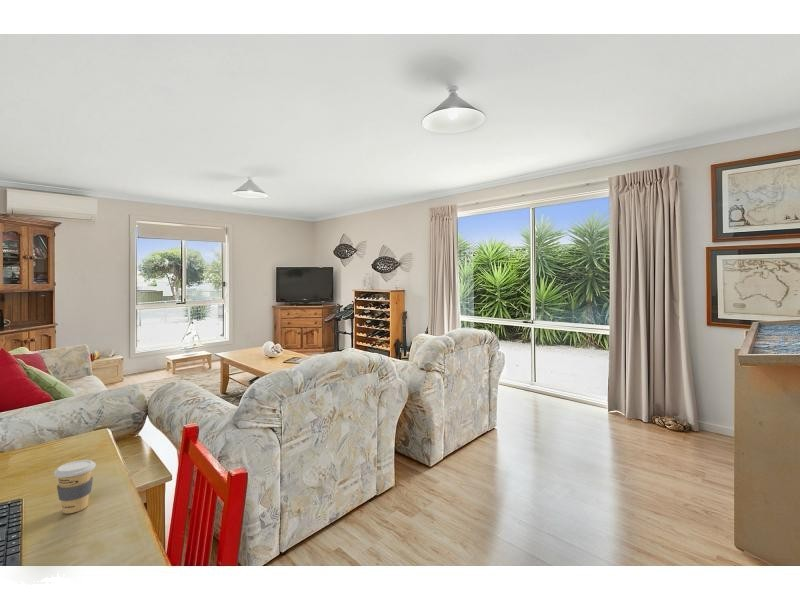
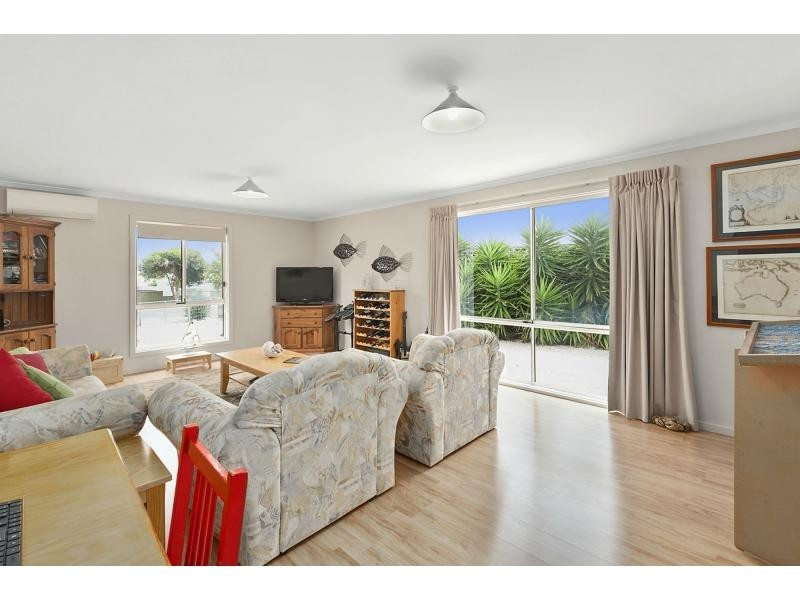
- coffee cup [53,459,97,514]
